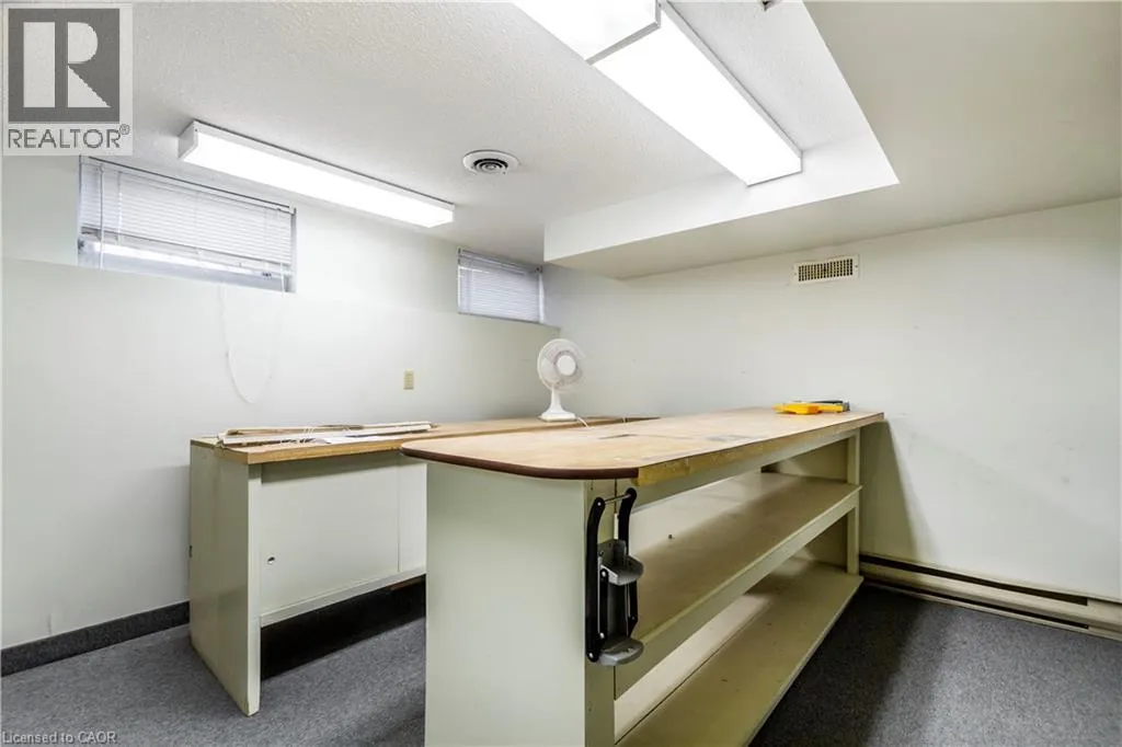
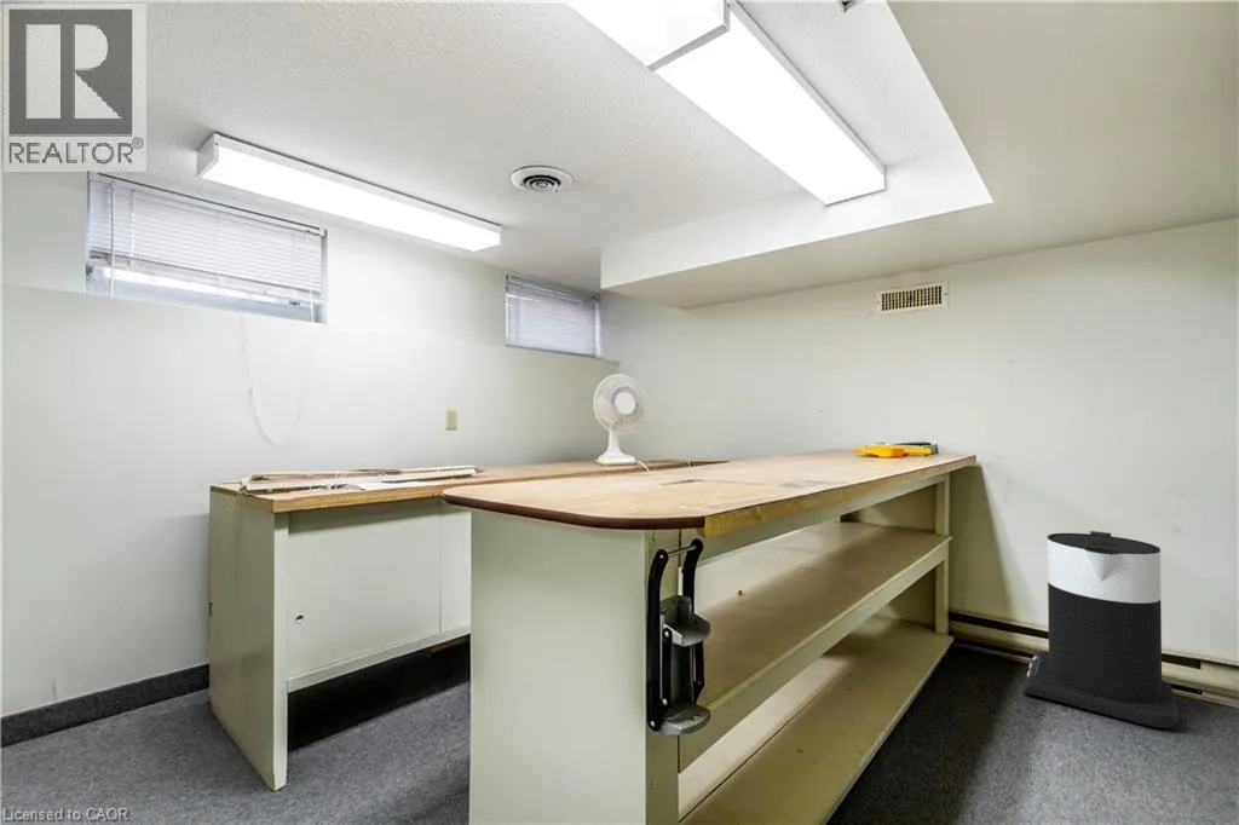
+ trash can [1021,530,1180,729]
